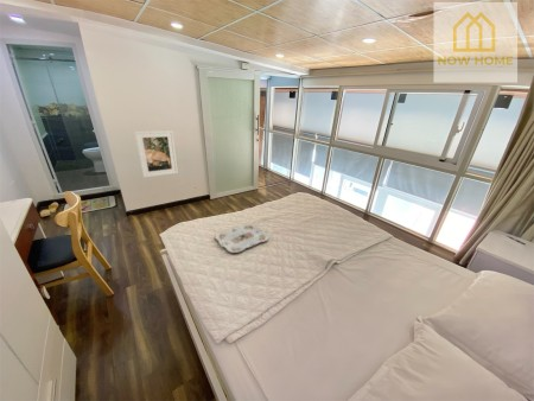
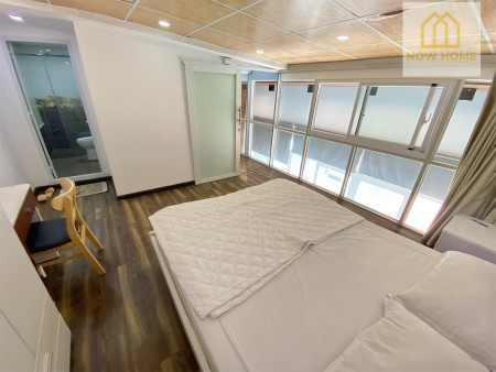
- serving tray [215,223,271,254]
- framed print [134,129,179,179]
